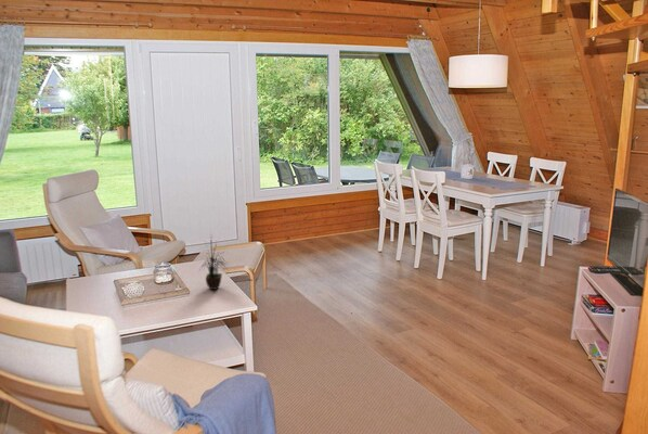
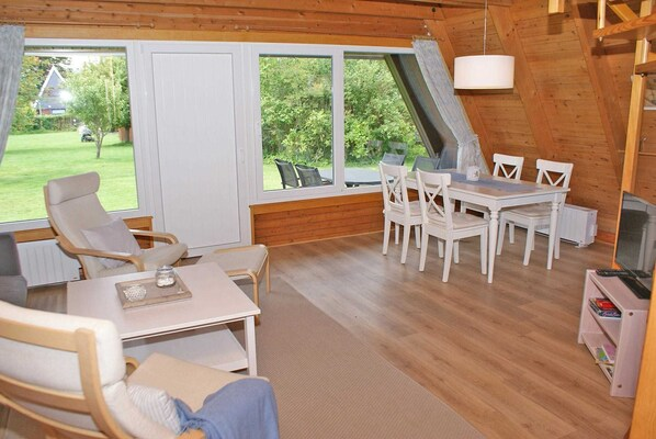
- potted plant [197,234,231,291]
